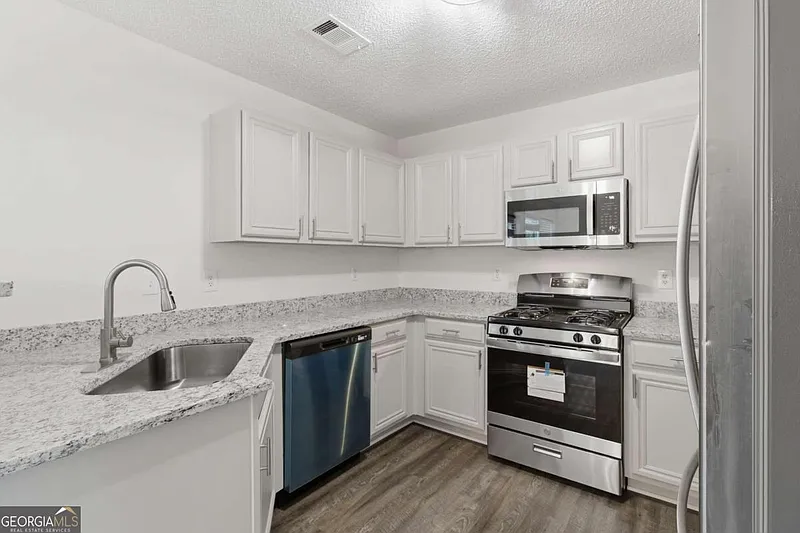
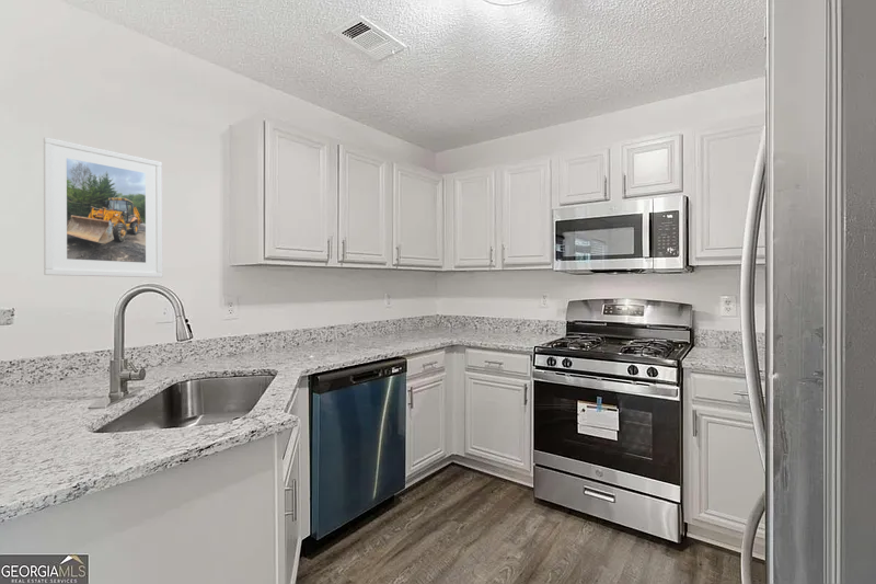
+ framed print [43,136,163,278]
